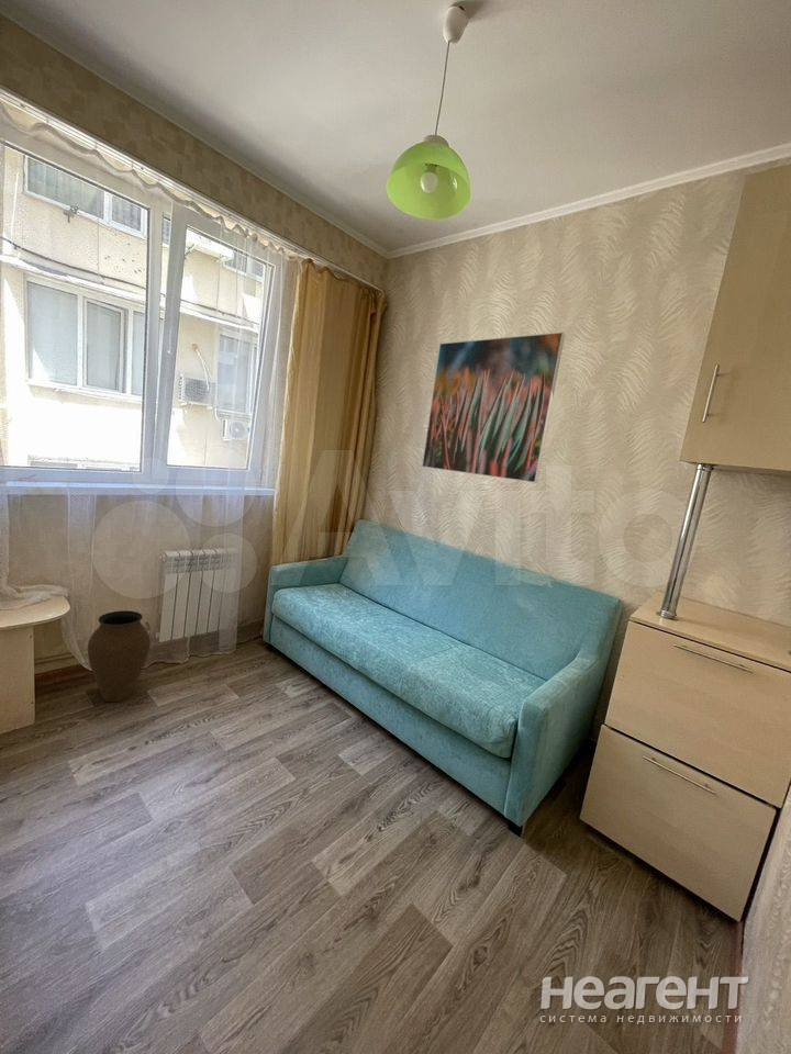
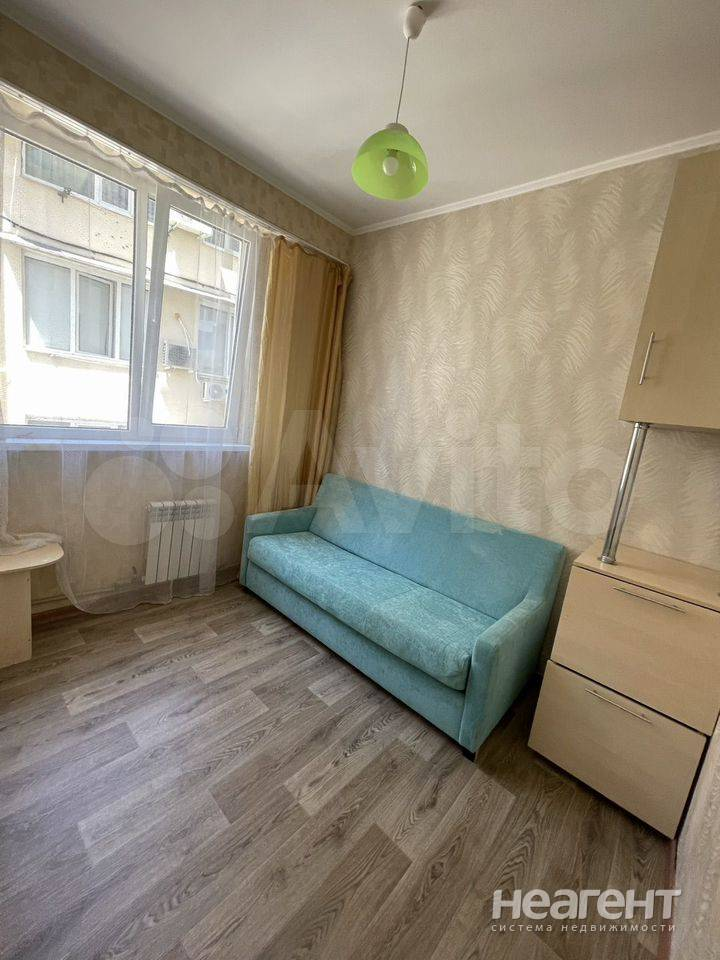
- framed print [421,332,566,484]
- vase [87,609,152,703]
